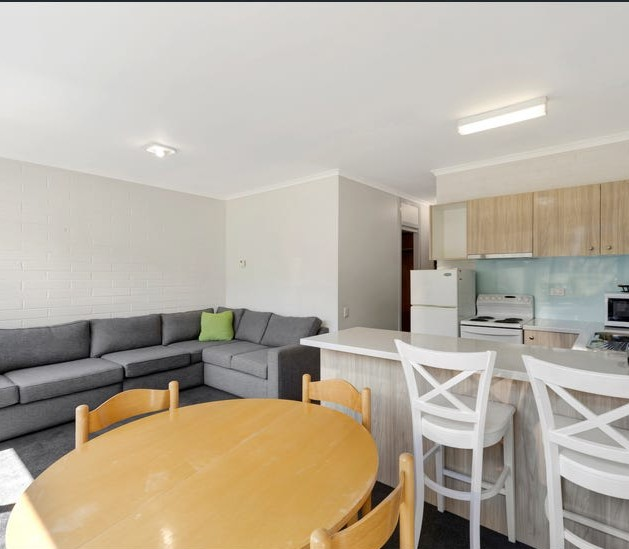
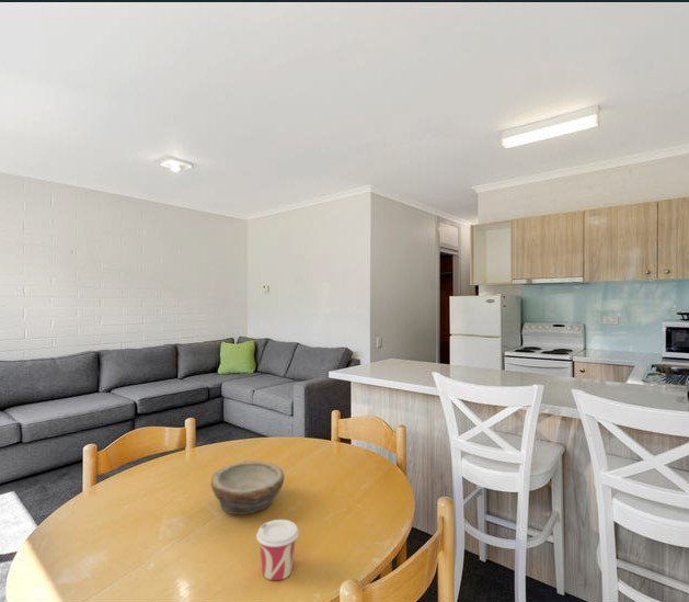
+ cup [255,519,300,581]
+ bowl [210,459,285,515]
